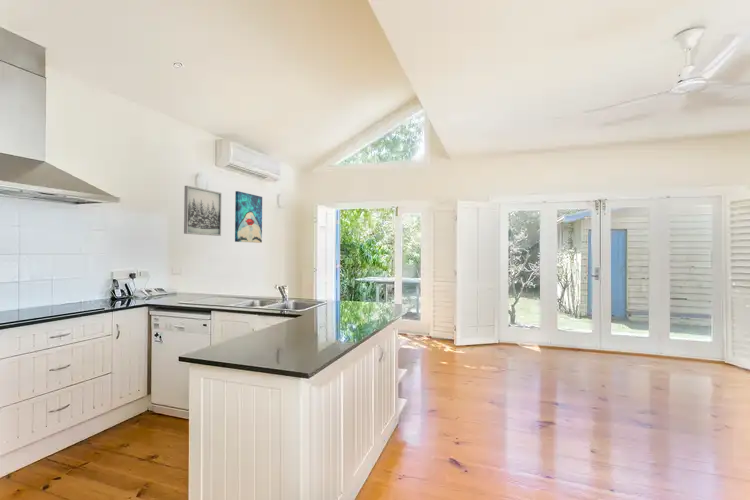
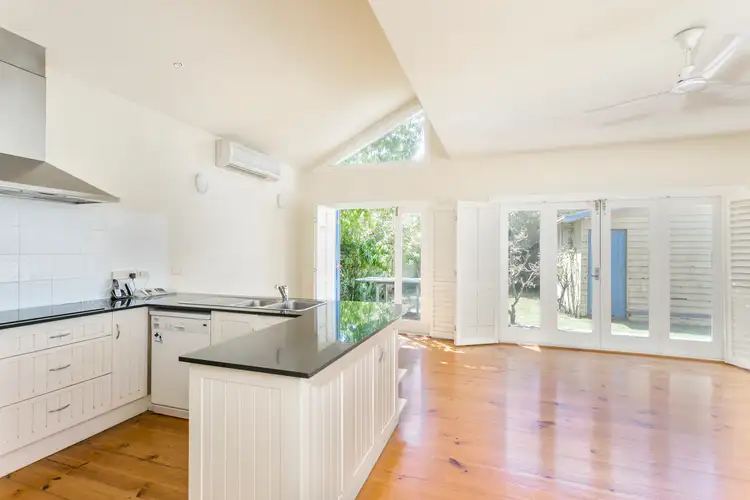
- wall art [183,185,222,237]
- wall art [234,190,263,244]
